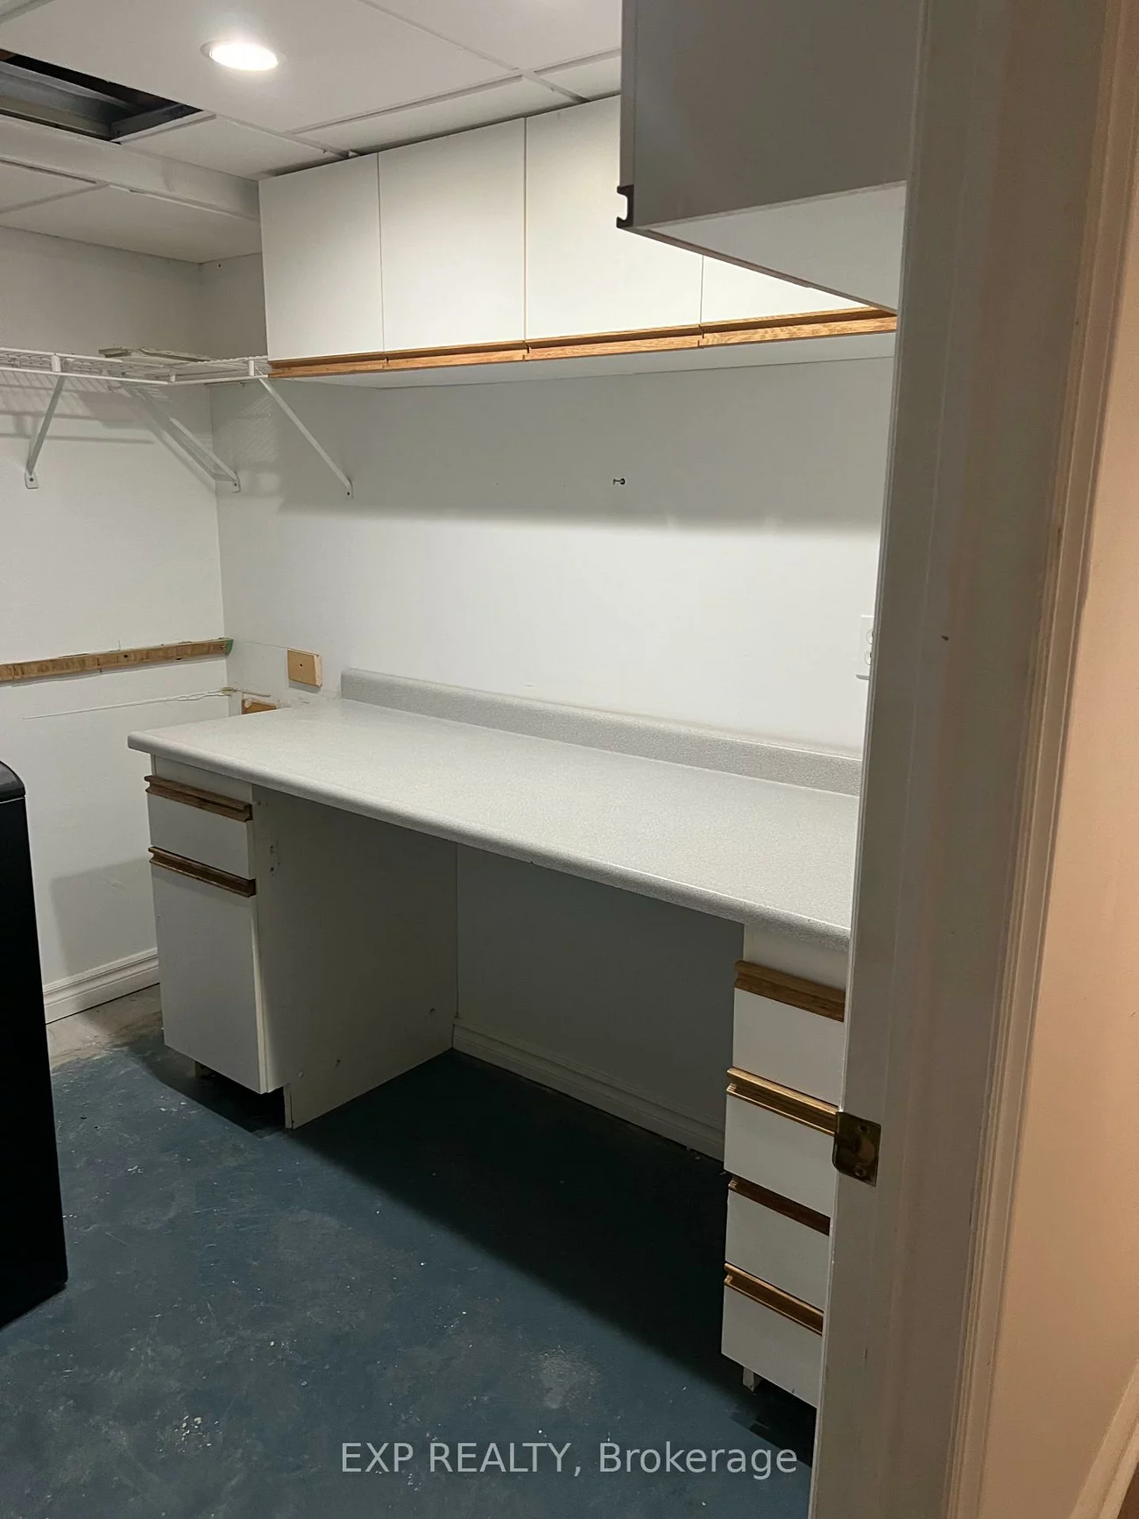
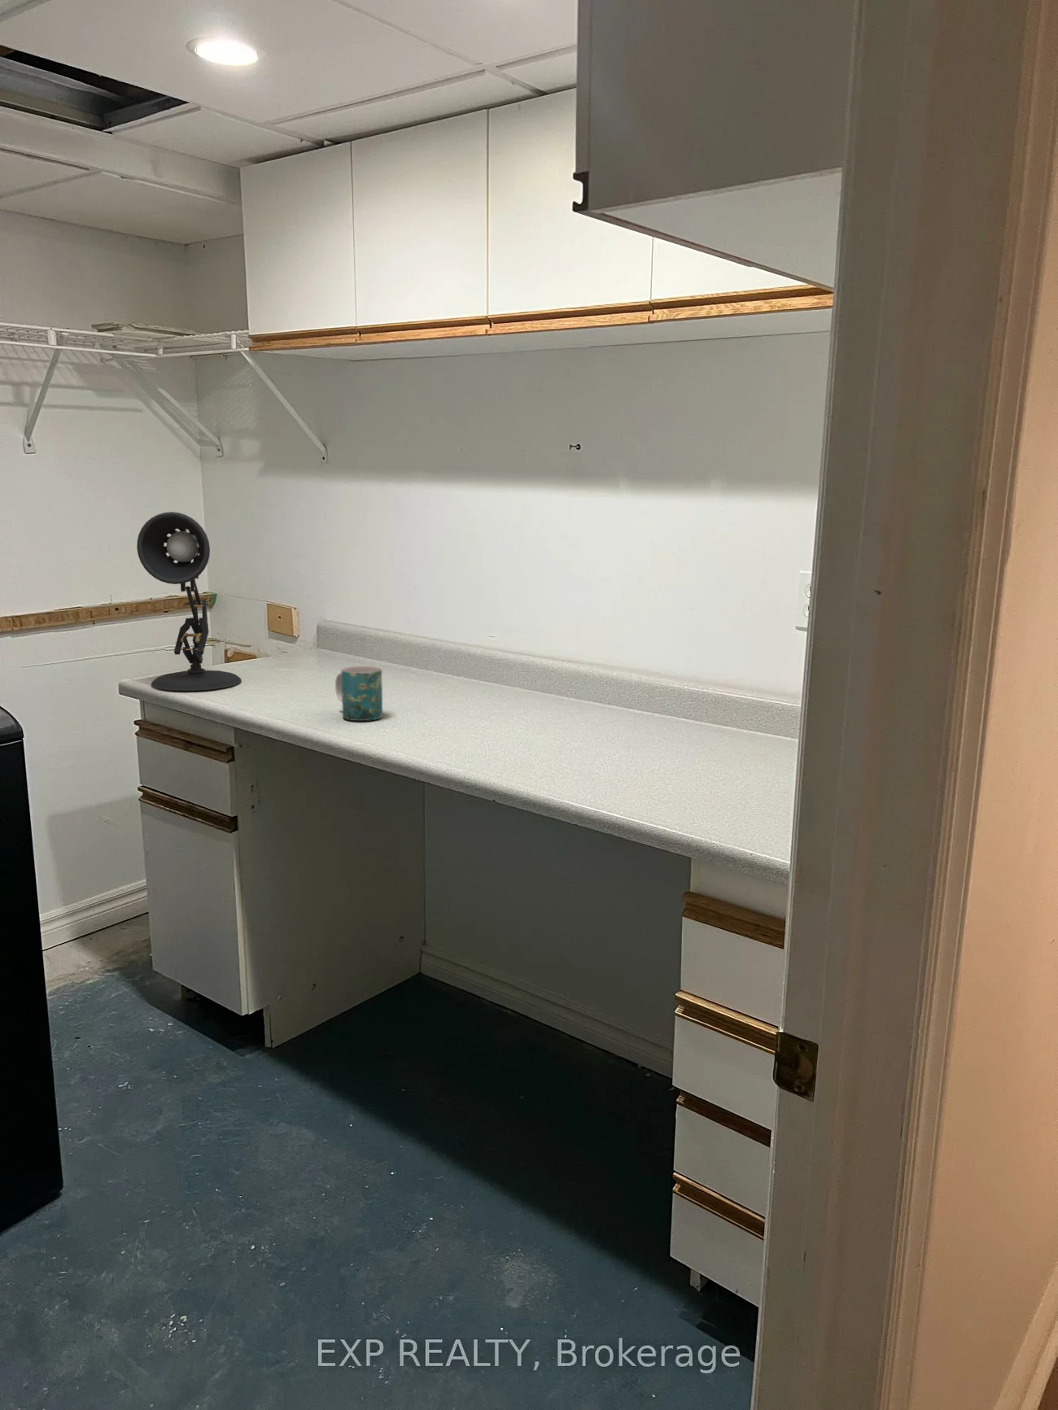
+ mug [335,664,383,722]
+ desk lamp [136,511,242,691]
